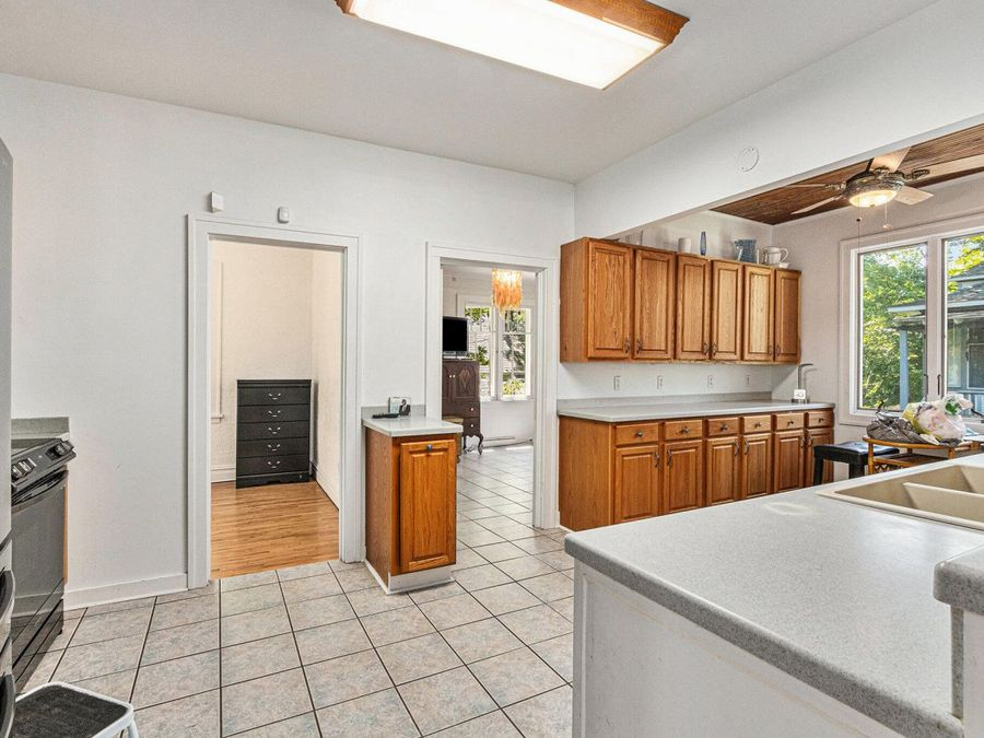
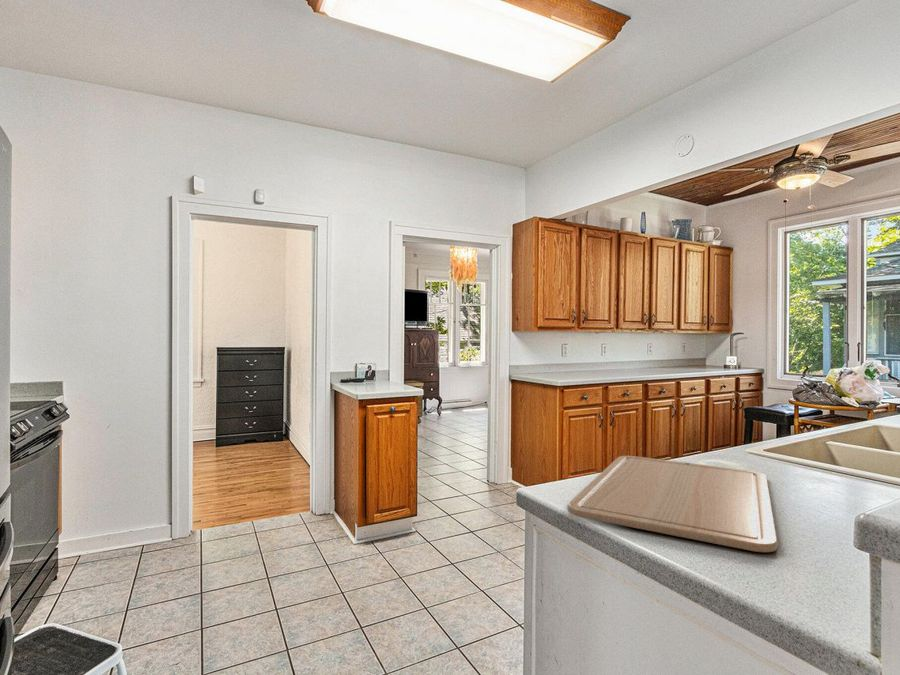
+ chopping board [566,455,779,553]
